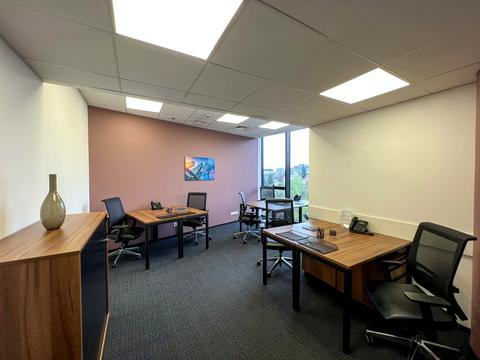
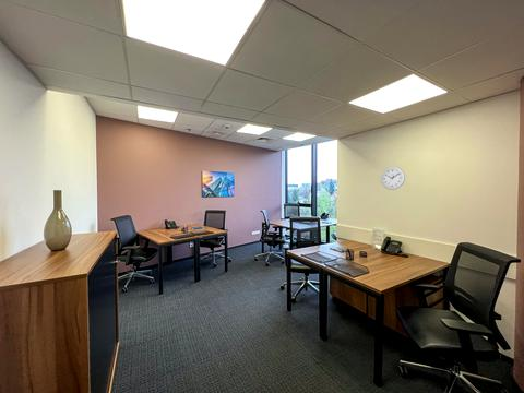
+ wall clock [380,166,406,191]
